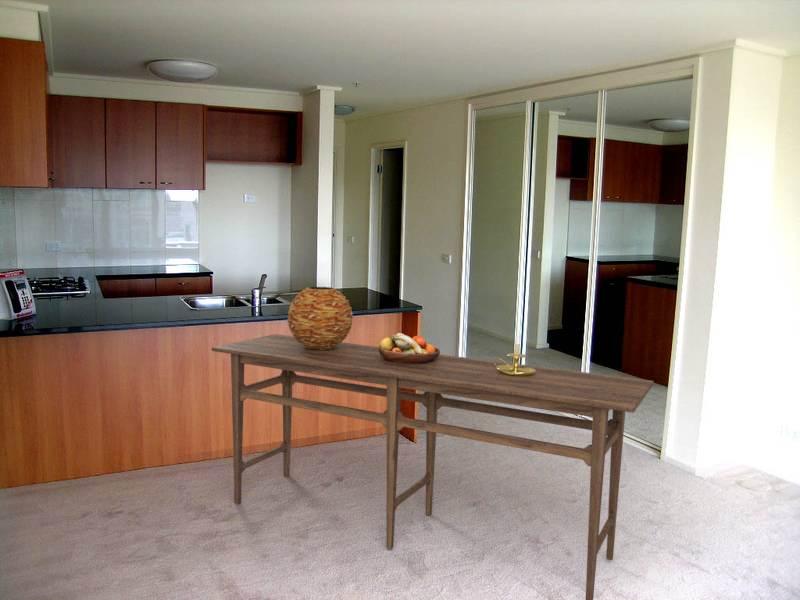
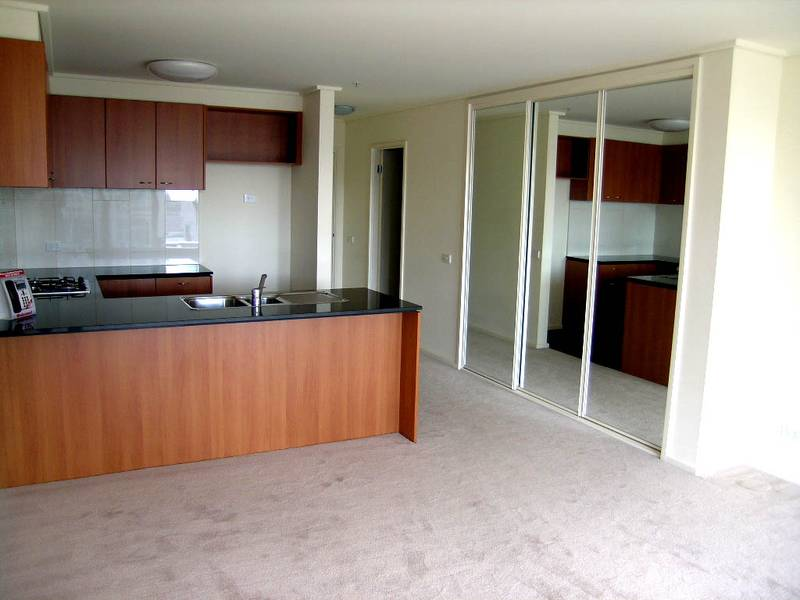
- vase [286,286,354,350]
- dining table [211,333,655,600]
- fruit bowl [378,332,441,364]
- candle holder [490,332,536,376]
